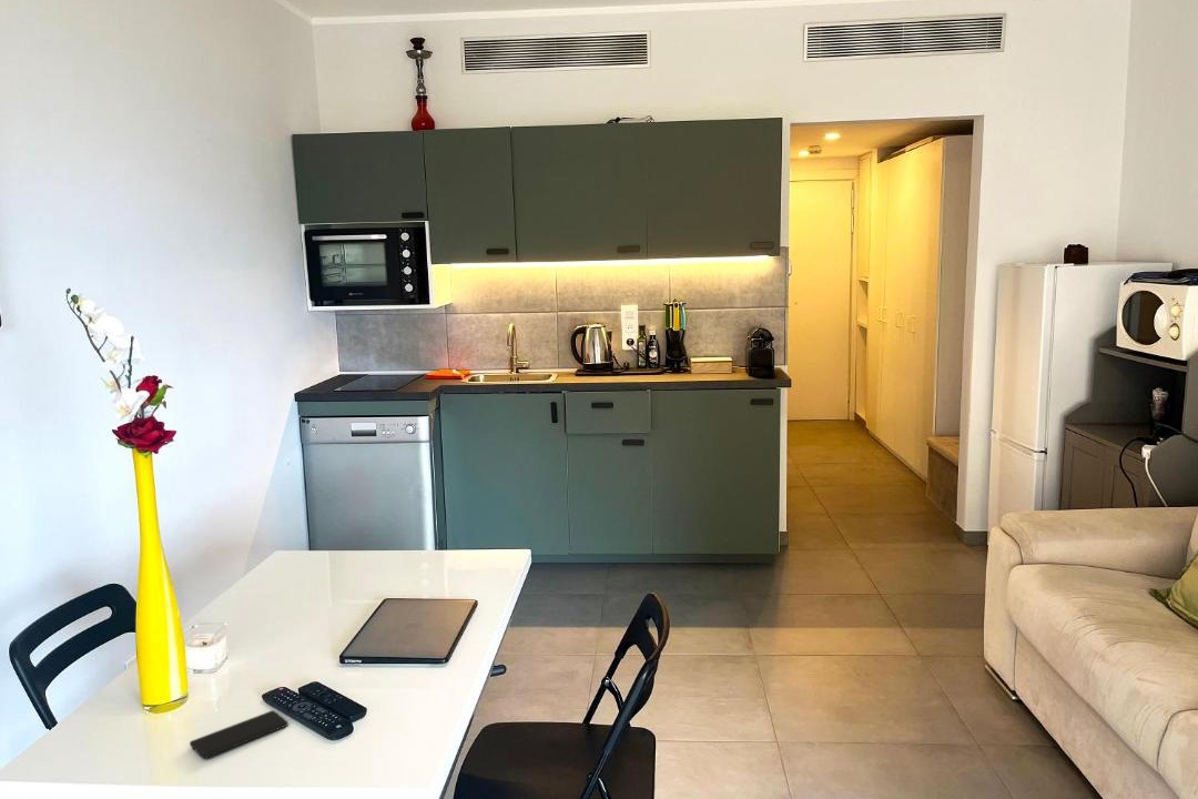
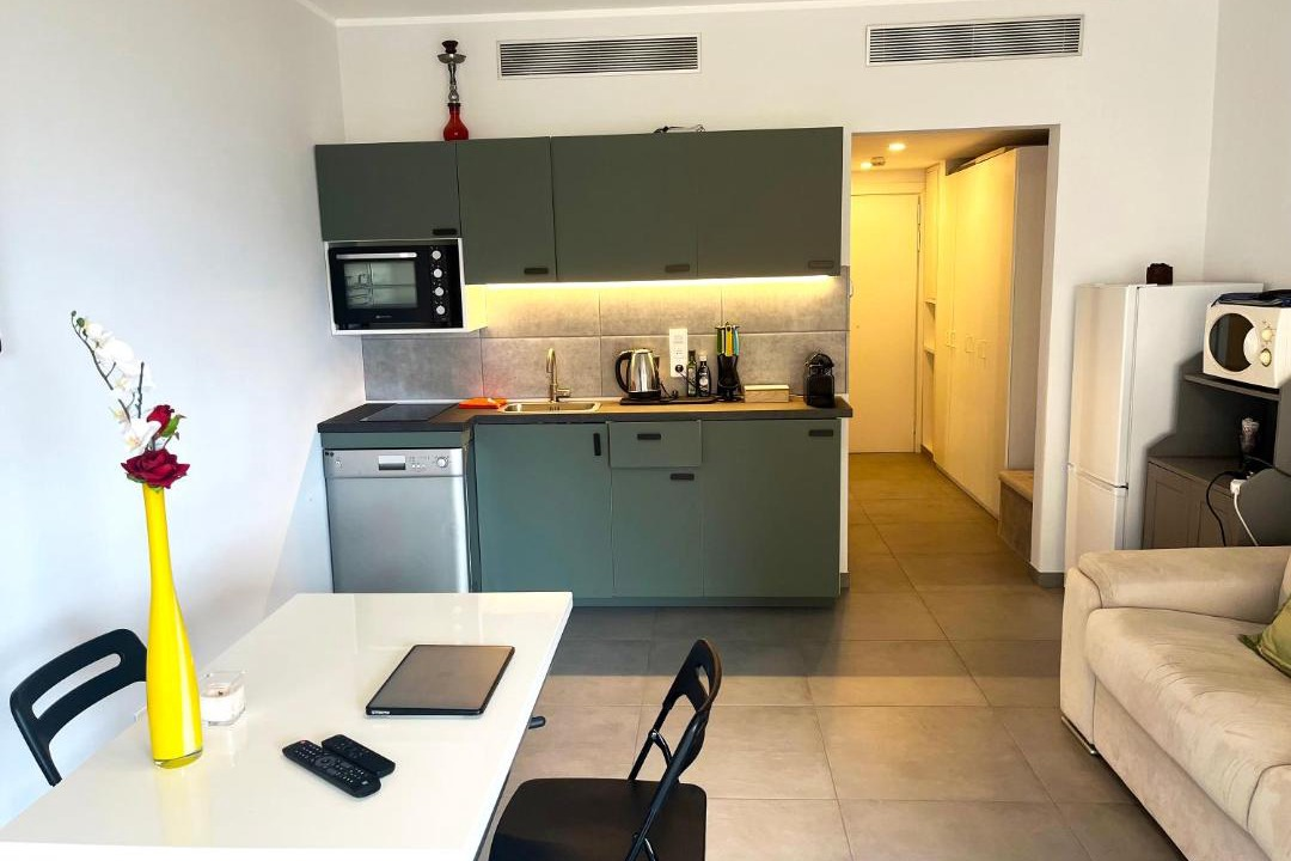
- smartphone [189,709,288,759]
